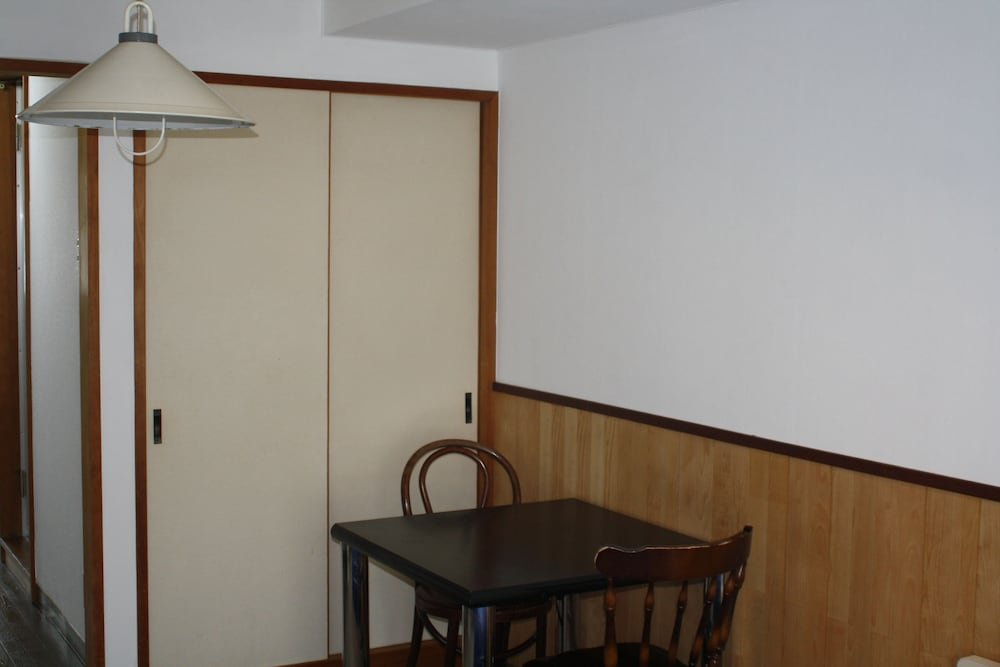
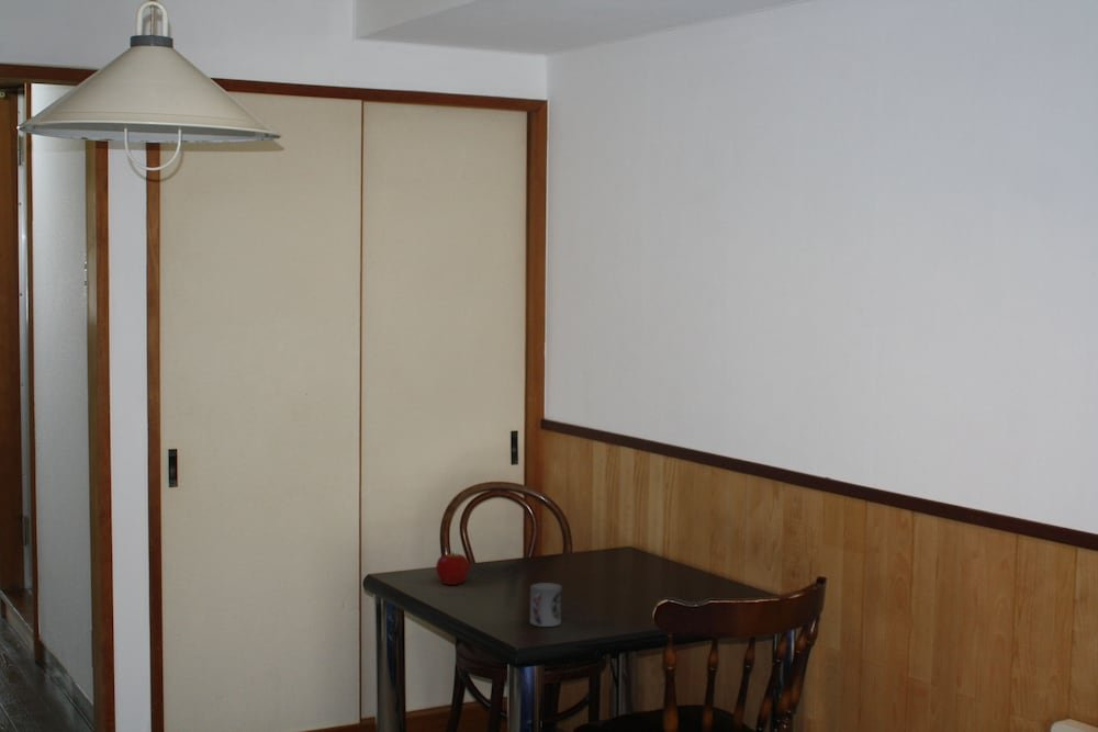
+ fruit [435,550,471,586]
+ cup [529,582,562,628]
